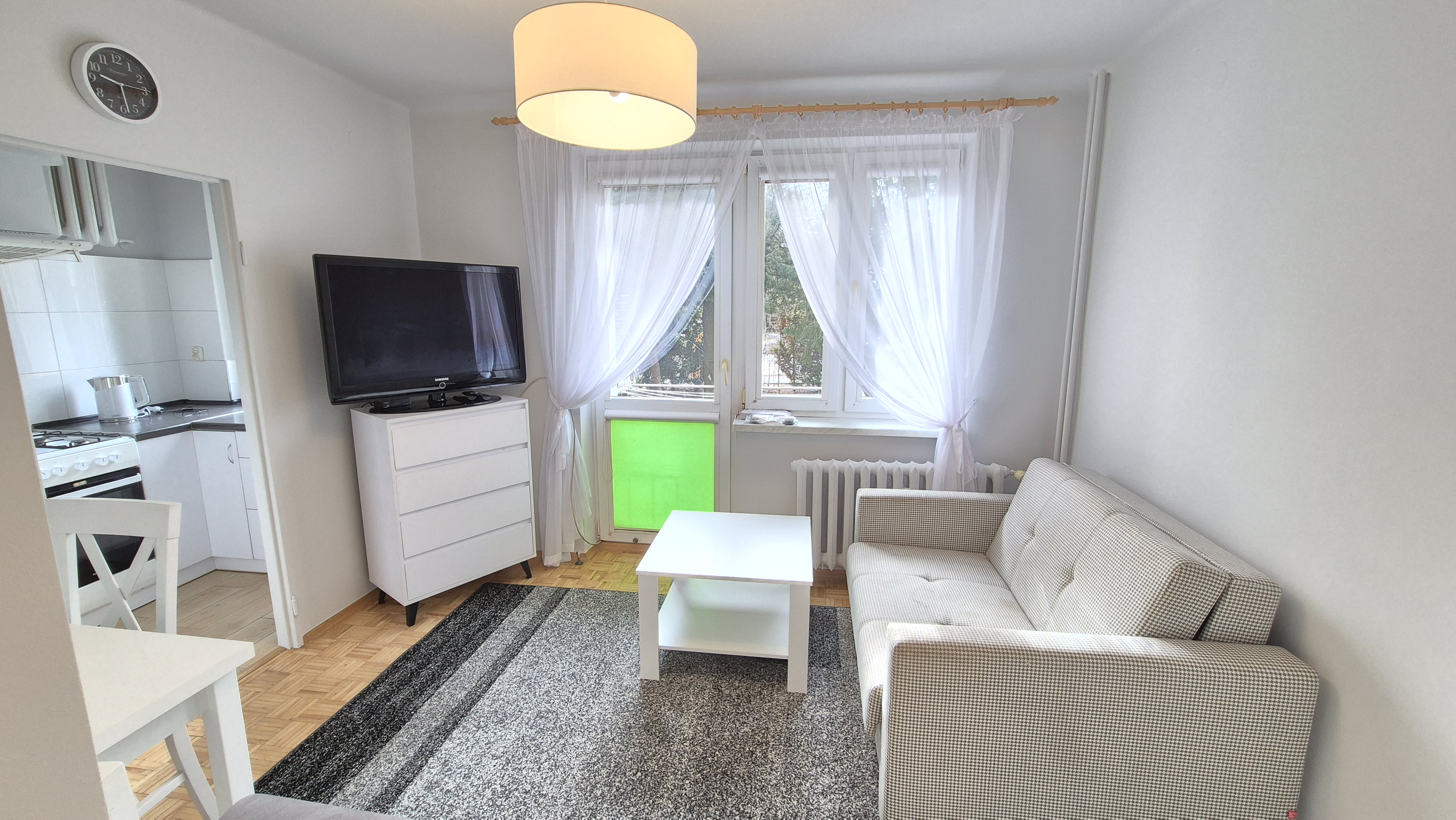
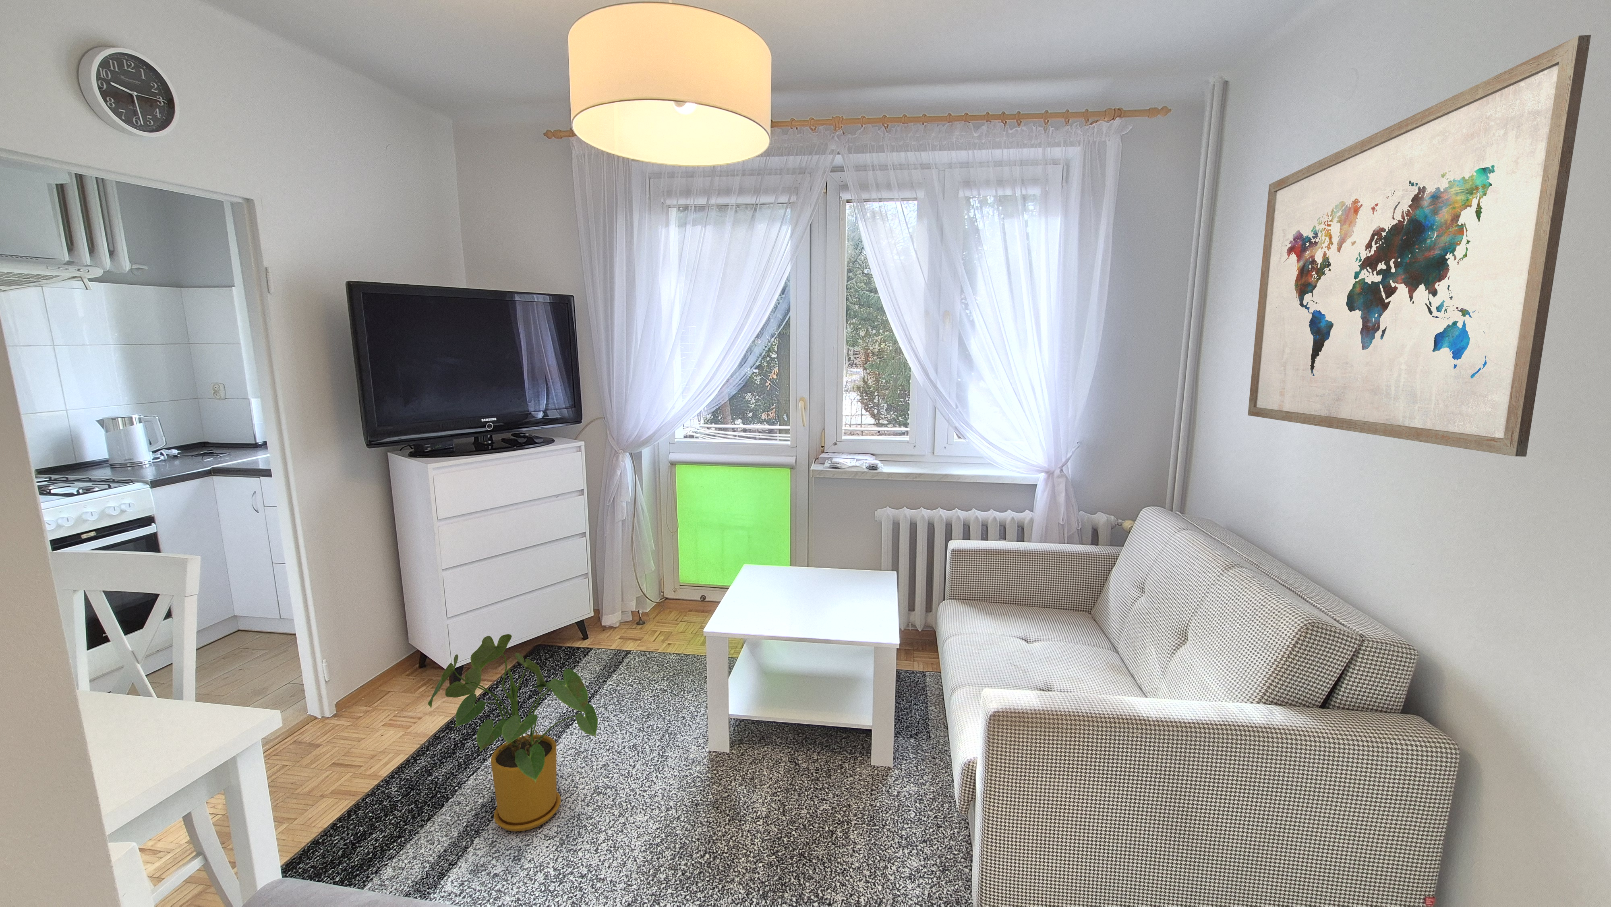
+ house plant [427,634,599,832]
+ wall art [1247,34,1591,457]
